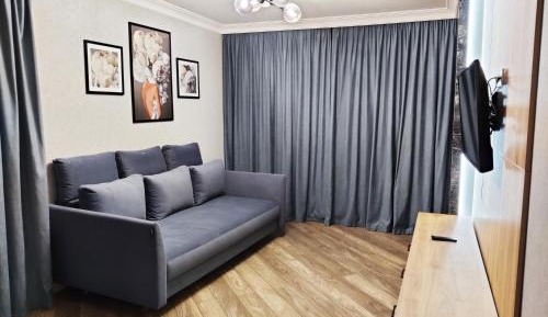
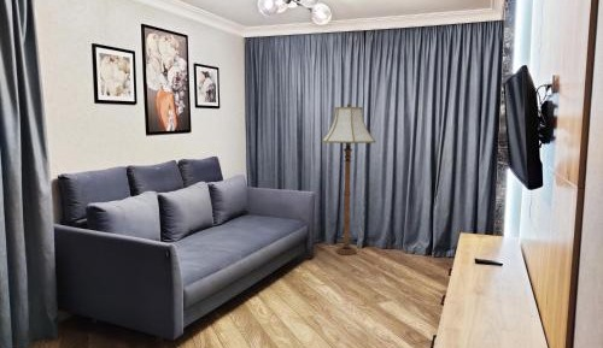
+ floor lamp [321,102,376,255]
